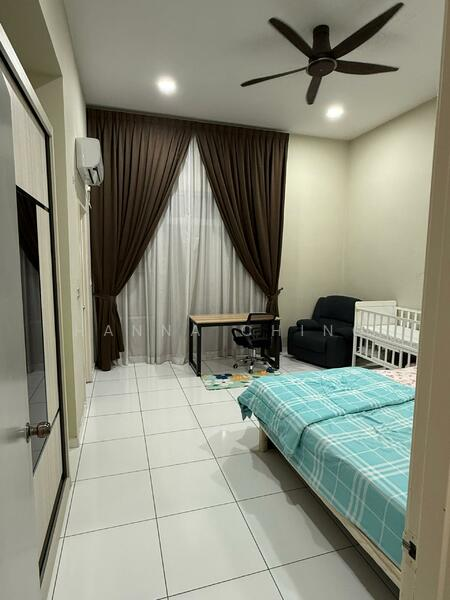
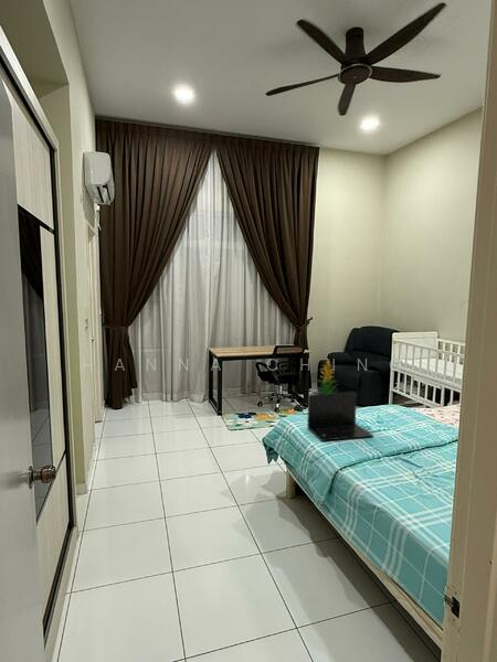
+ laptop [306,391,374,442]
+ indoor plant [313,356,339,394]
